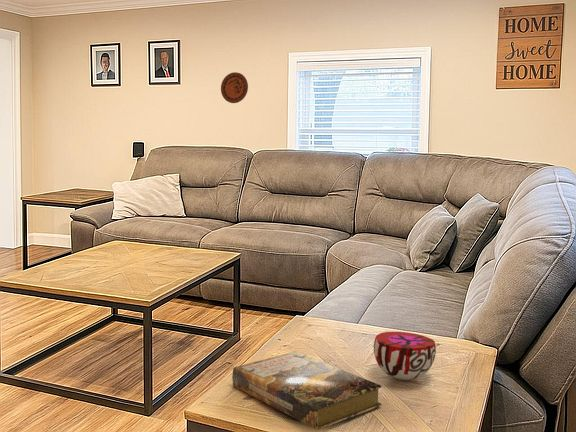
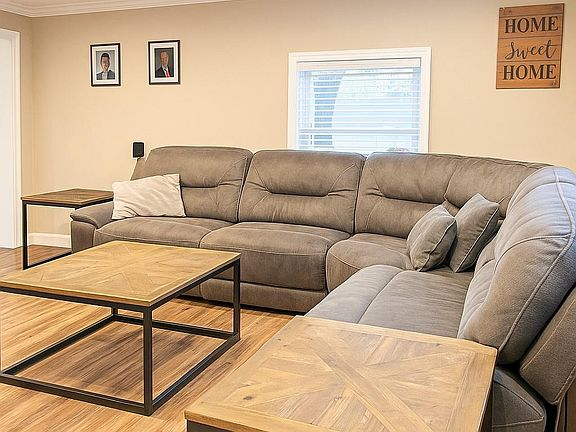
- decorative bowl [373,331,437,381]
- book [231,350,383,431]
- decorative plate [220,71,249,104]
